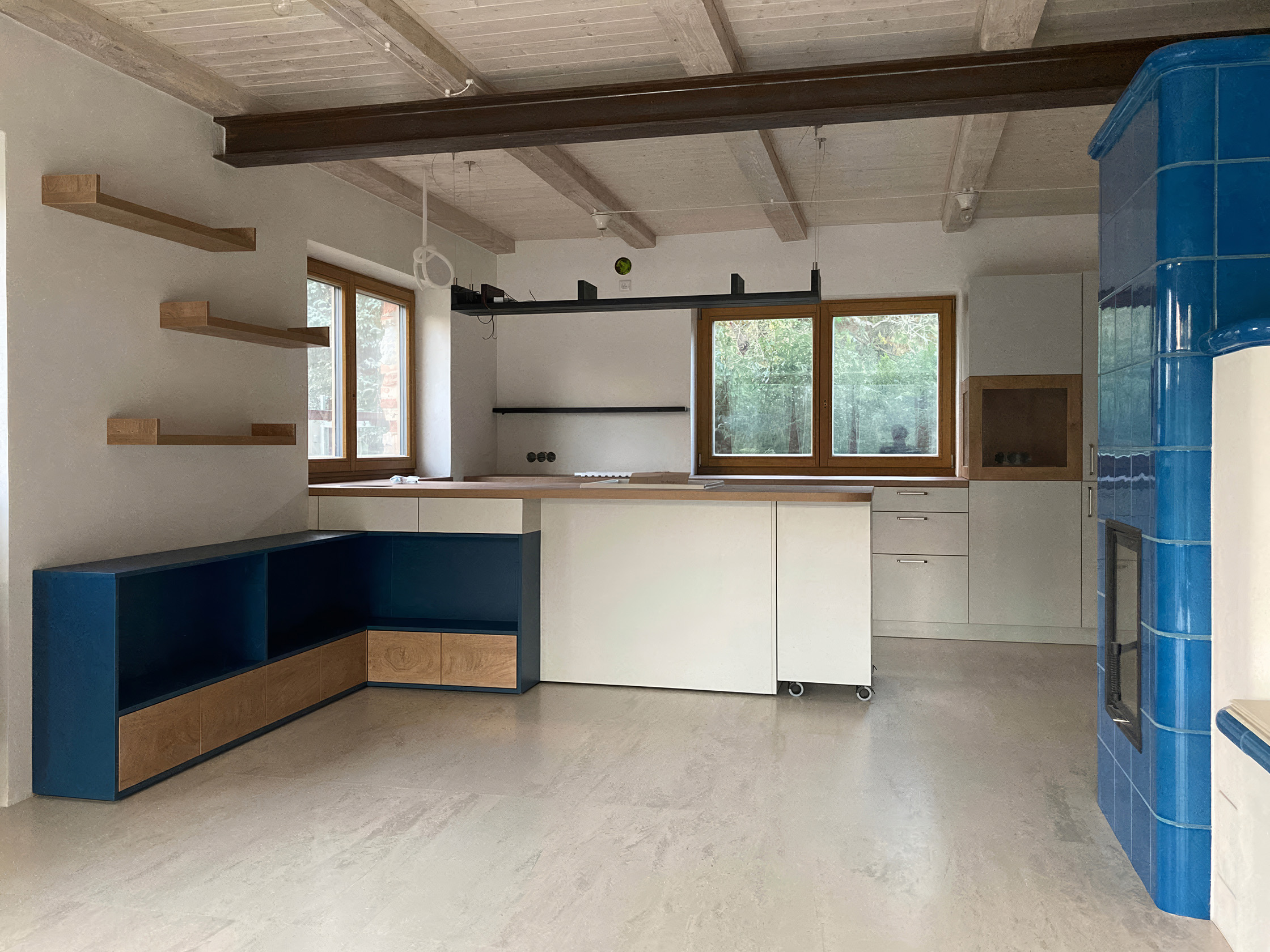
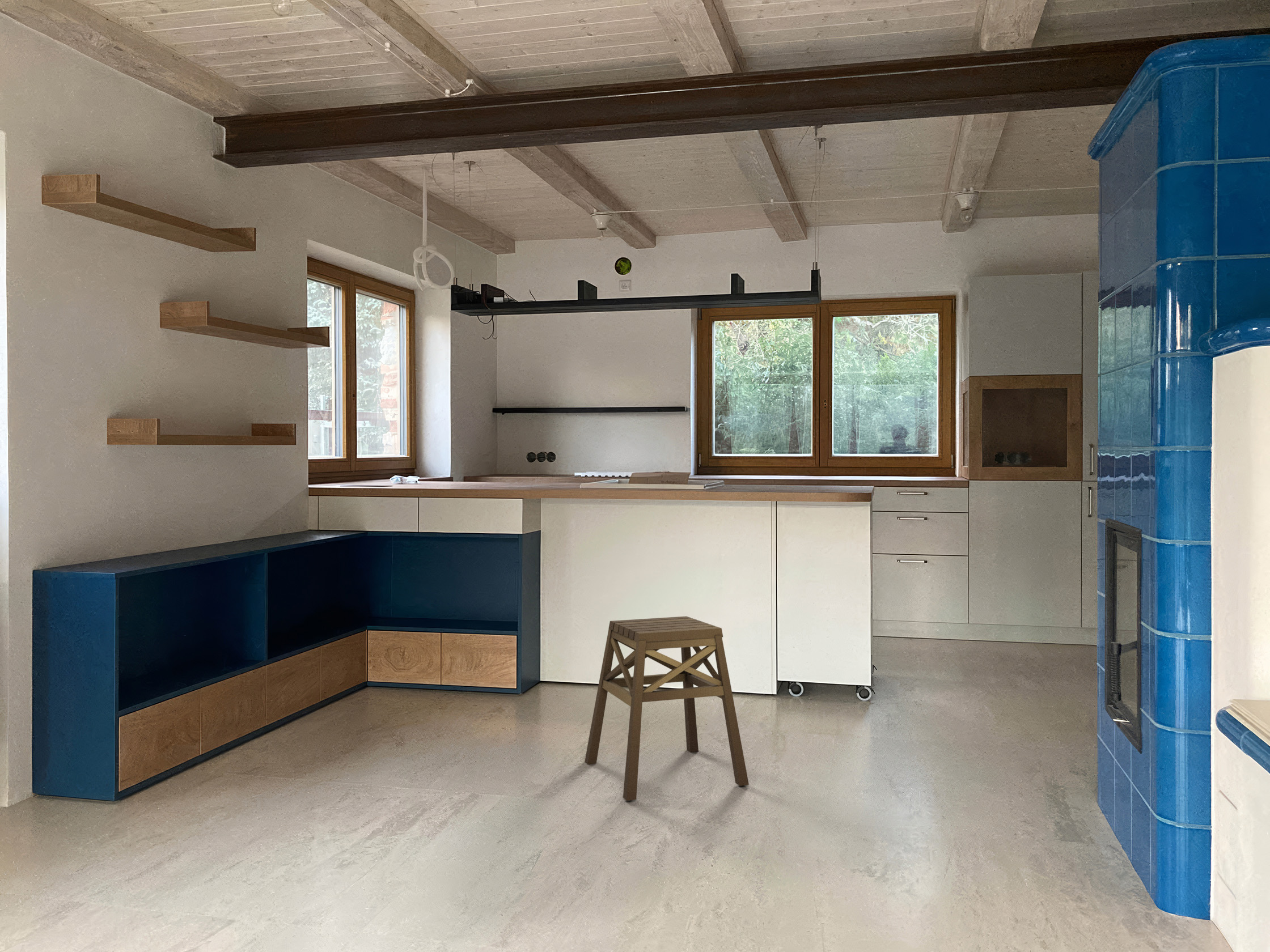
+ stool [584,616,750,801]
